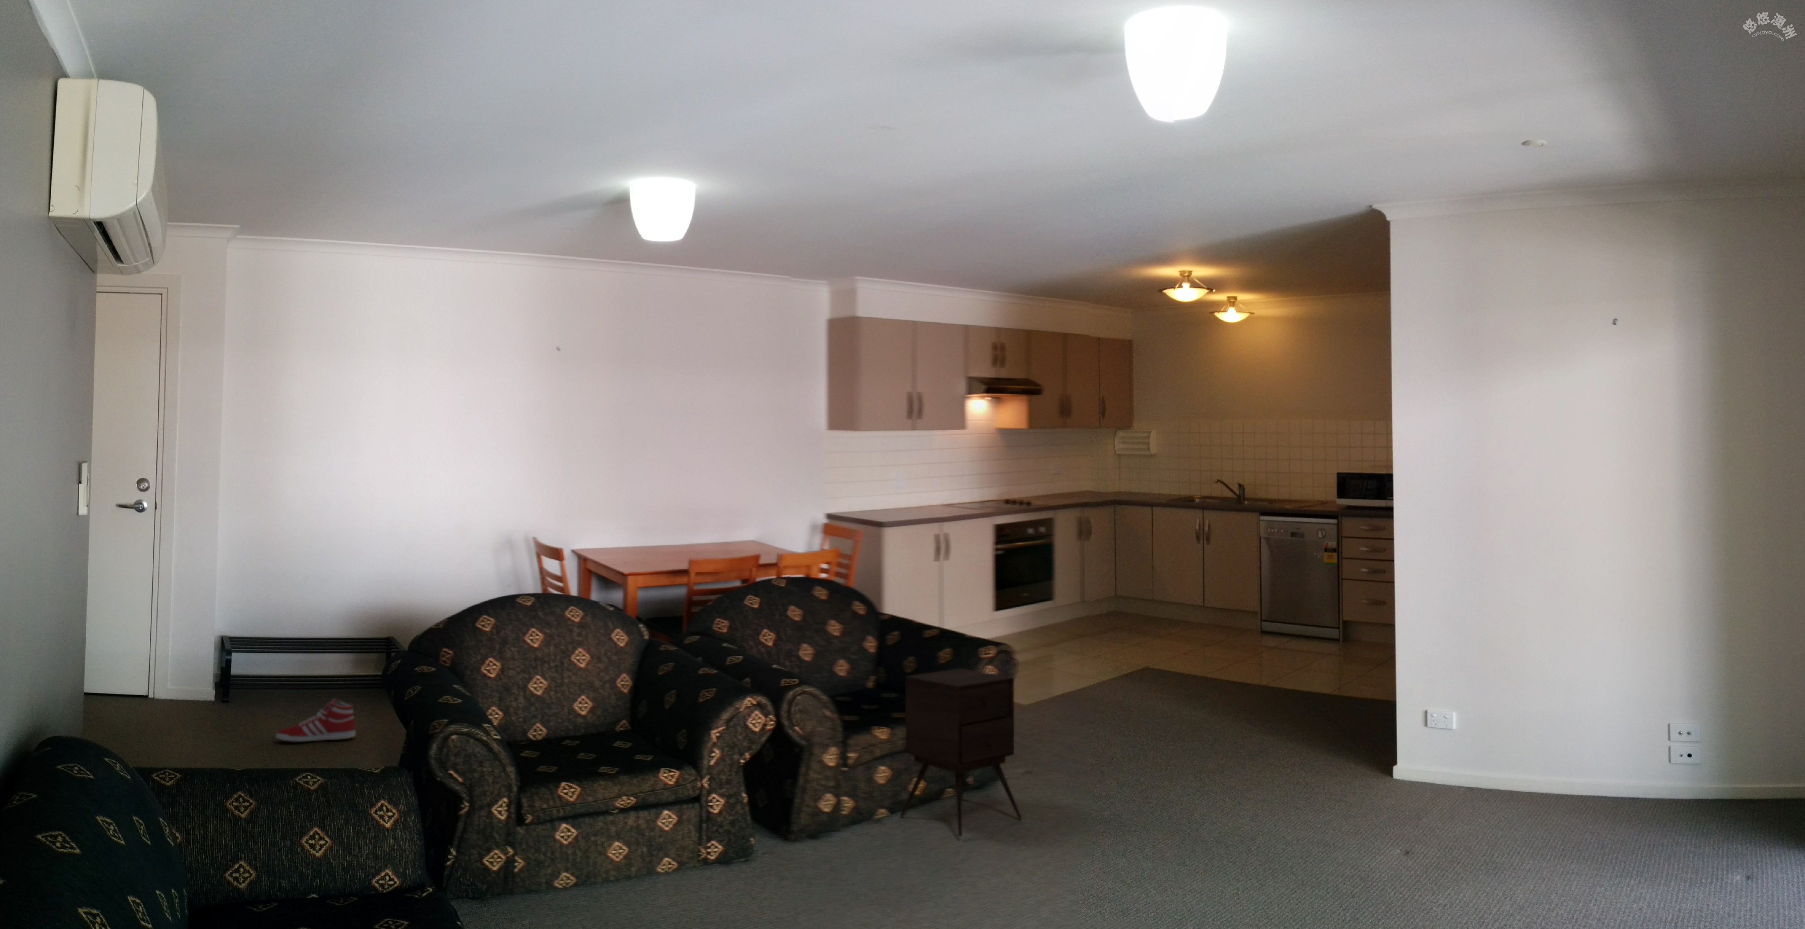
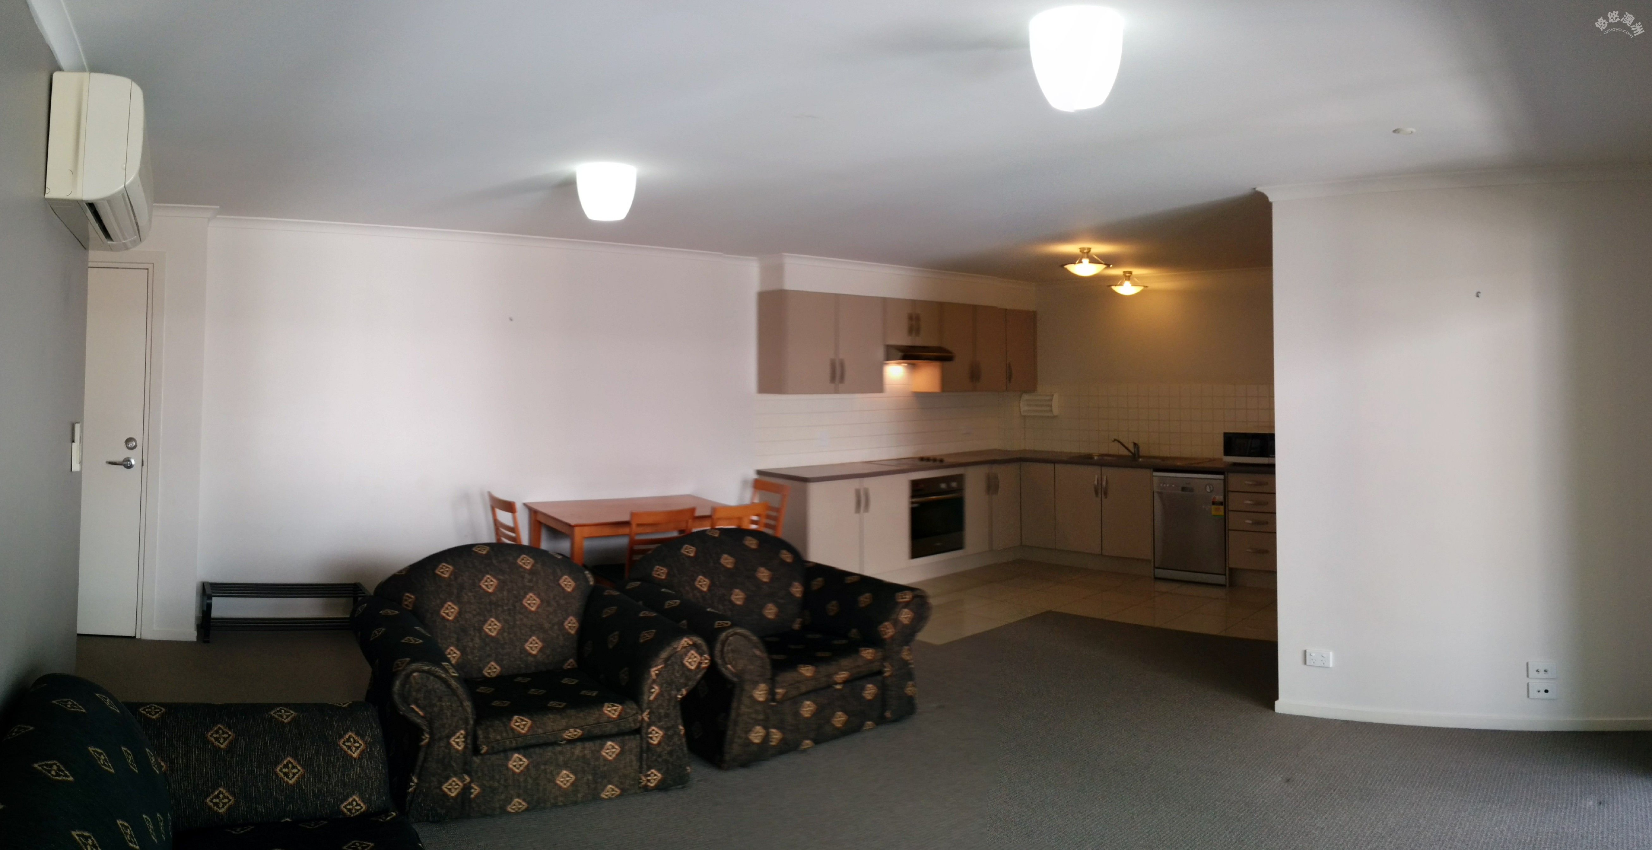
- sneaker [275,698,356,743]
- side table [900,668,1022,837]
